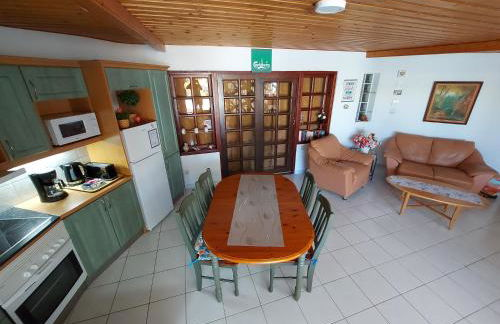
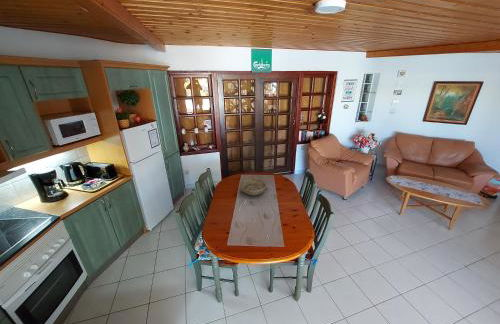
+ bowl [240,178,267,197]
